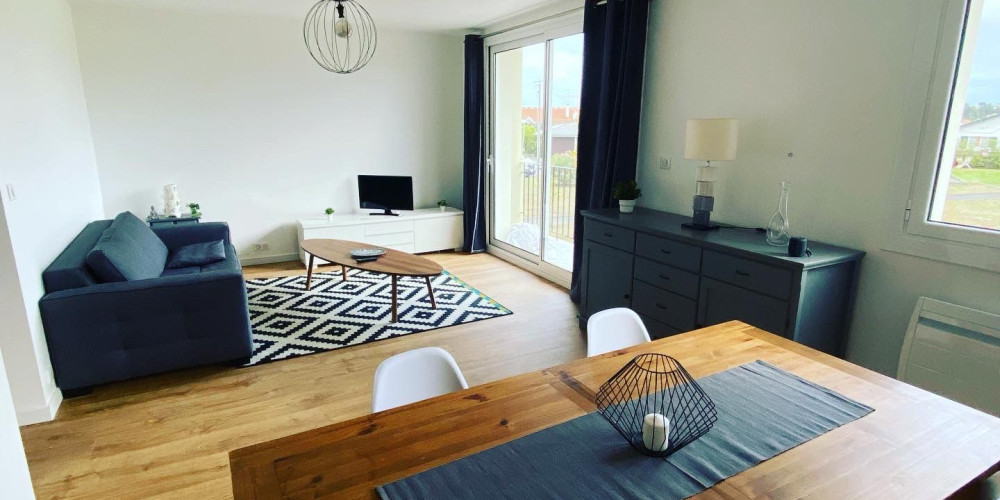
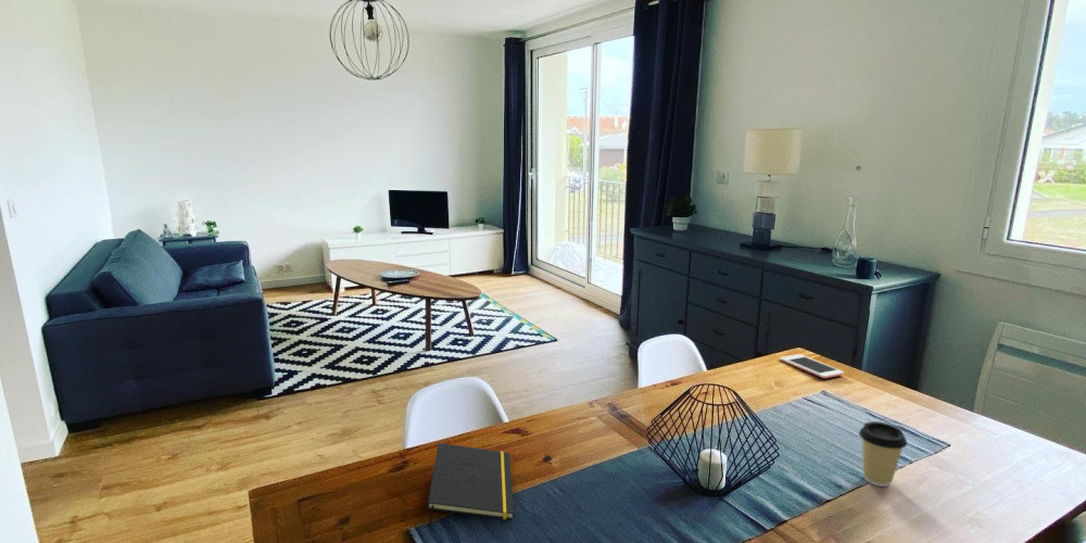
+ cell phone [779,353,845,379]
+ notepad [427,442,515,528]
+ coffee cup [858,420,908,488]
